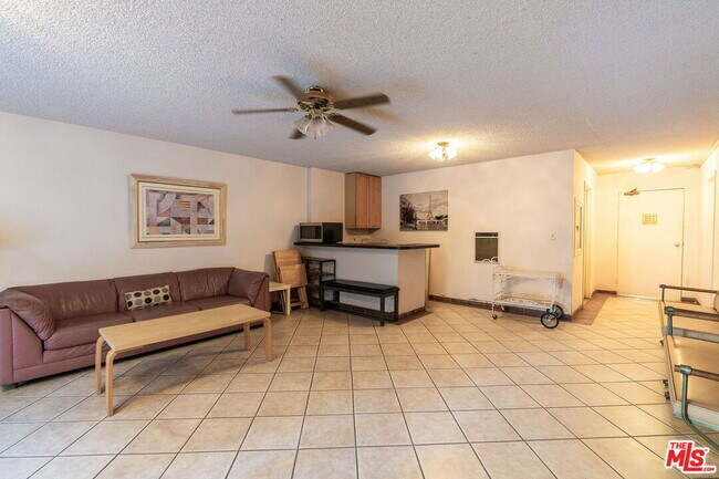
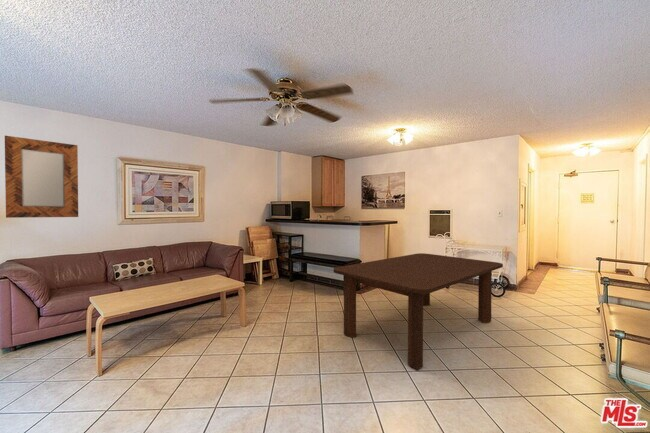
+ dining table [333,252,504,371]
+ home mirror [4,135,79,219]
